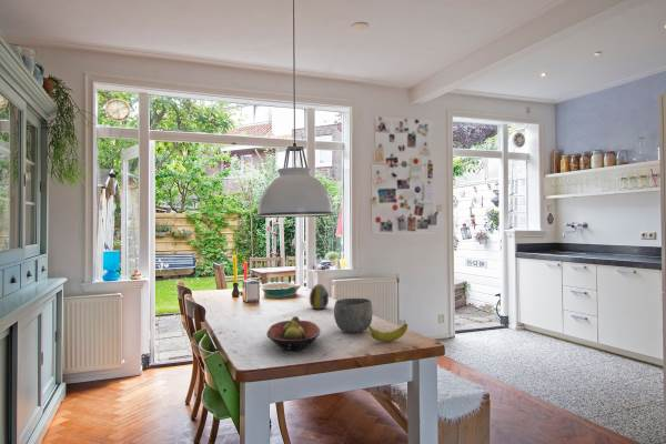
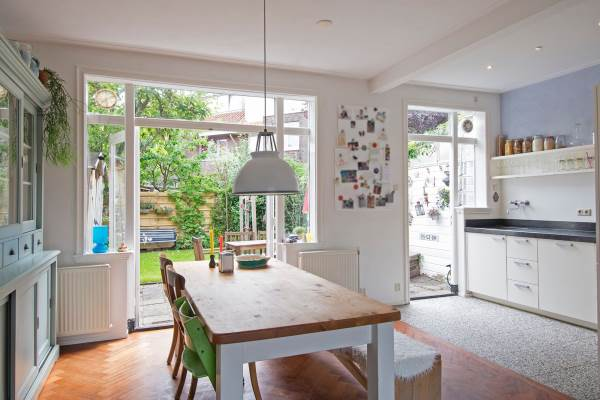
- decorative egg [309,283,330,310]
- banana [367,322,408,343]
- bowl [333,297,373,334]
- fruit bowl [265,315,321,352]
